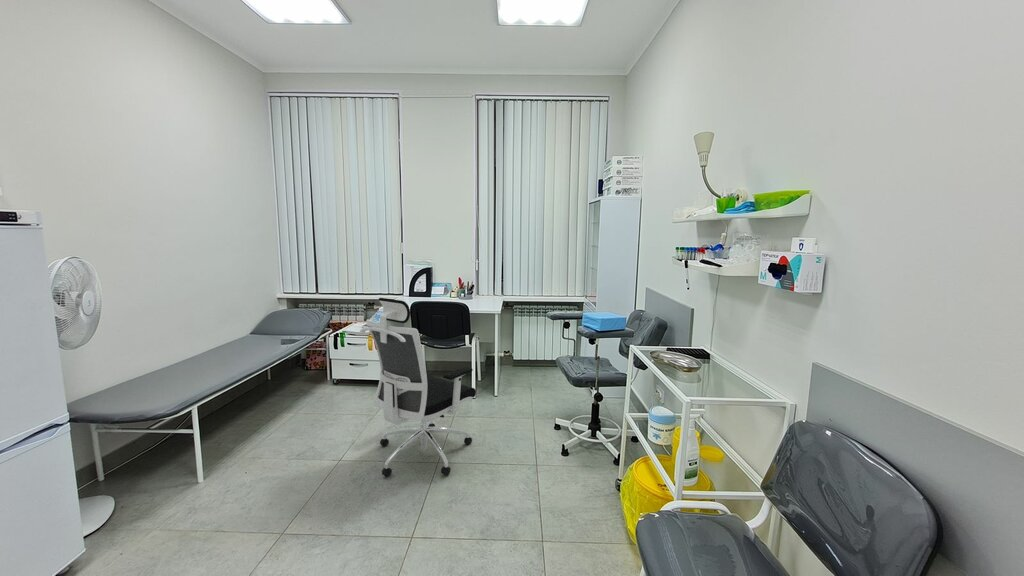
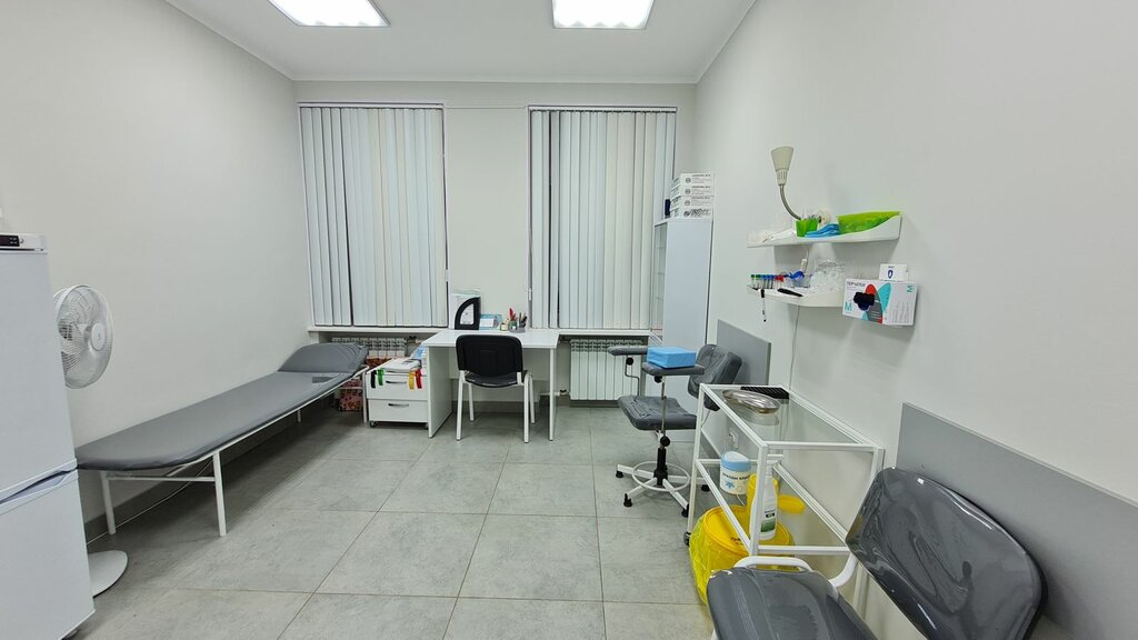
- office chair [359,297,477,478]
